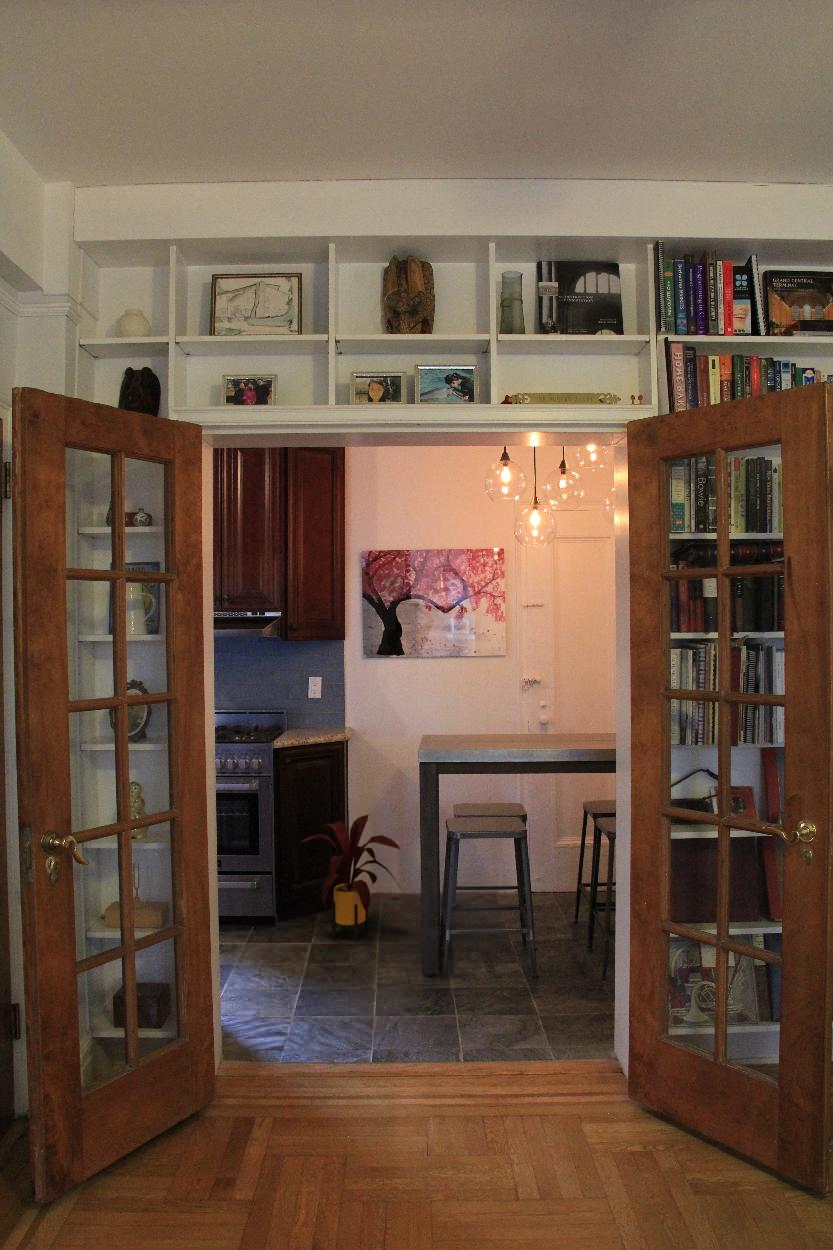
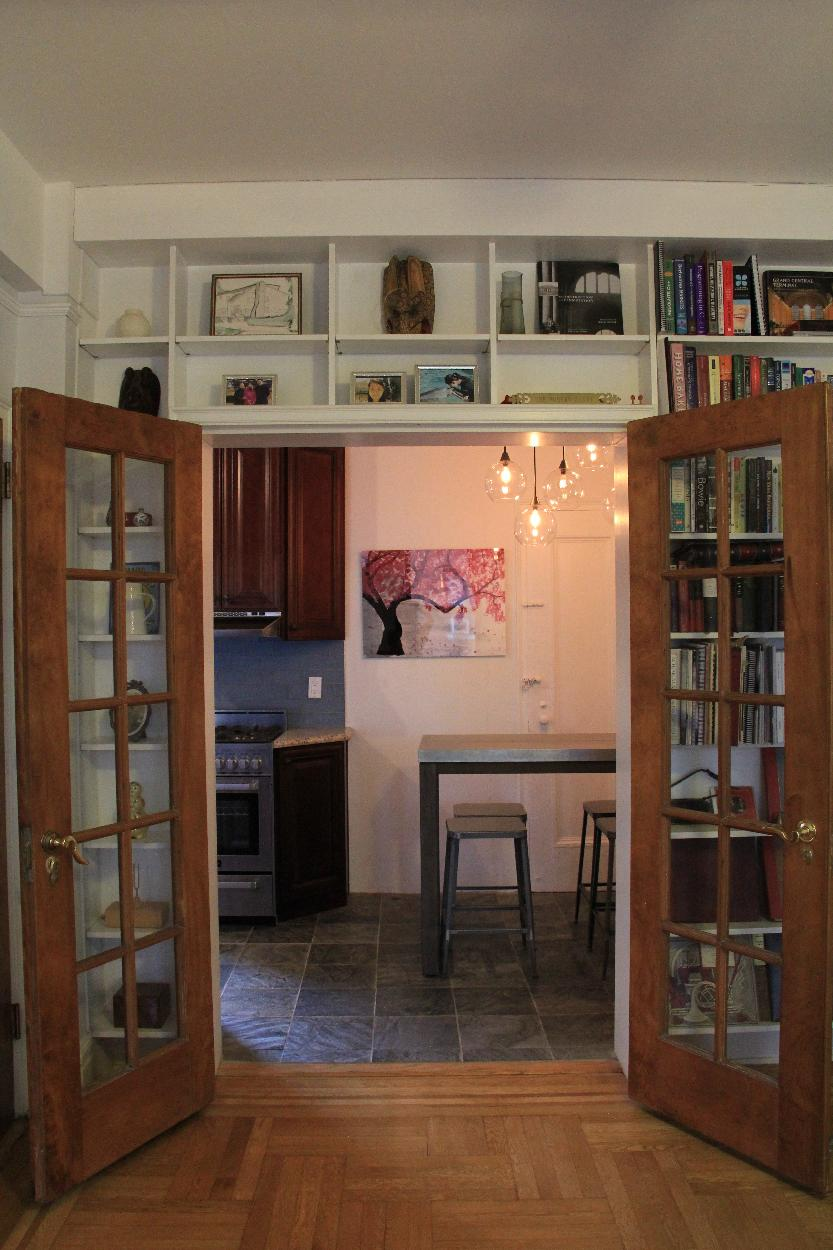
- house plant [299,814,402,943]
